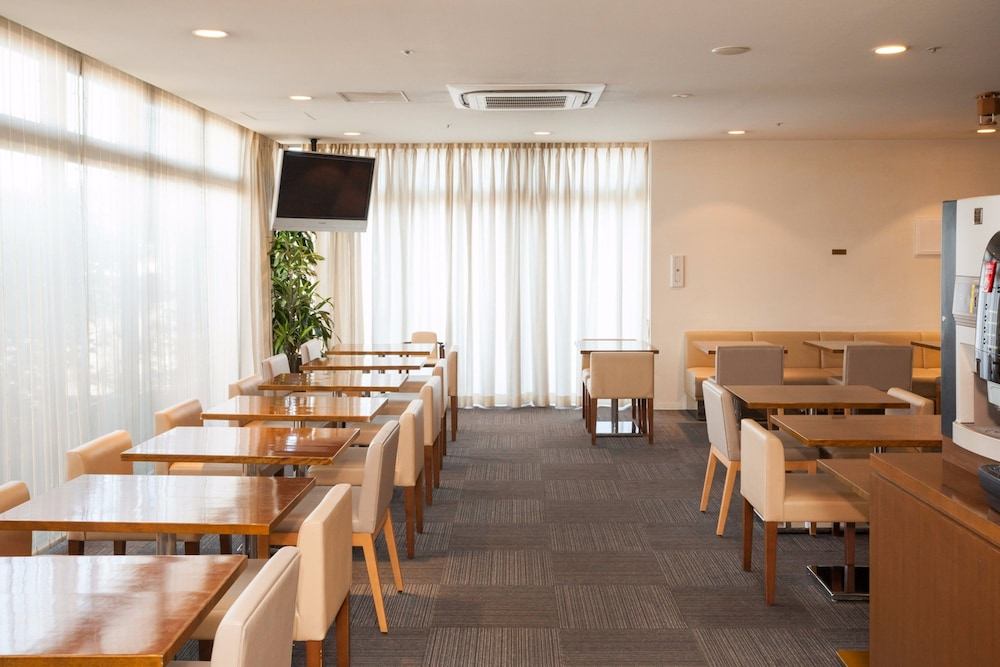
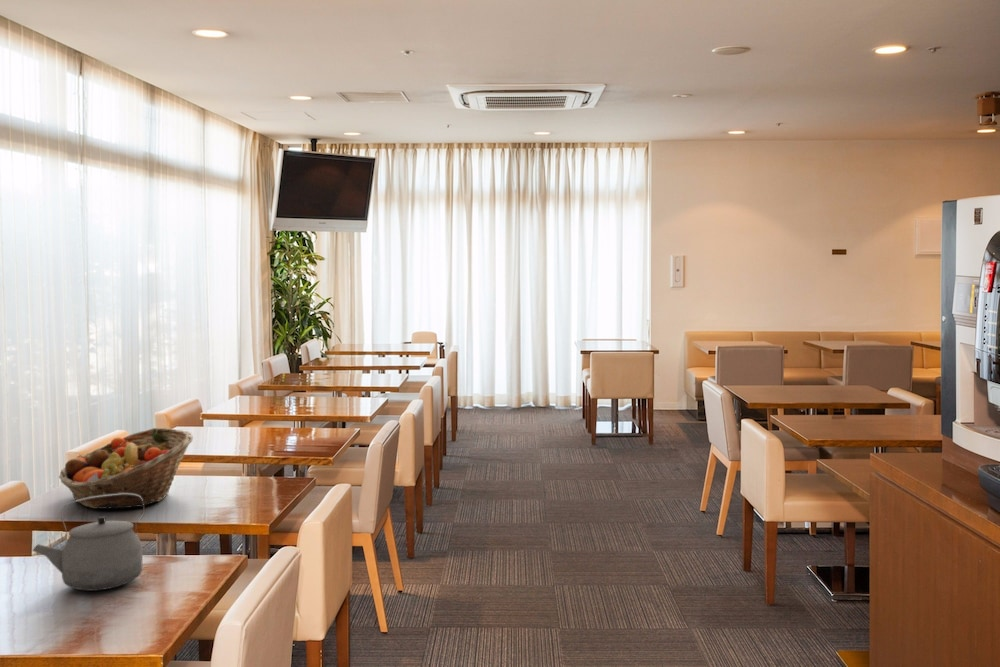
+ tea kettle [31,493,145,592]
+ fruit basket [58,427,194,510]
